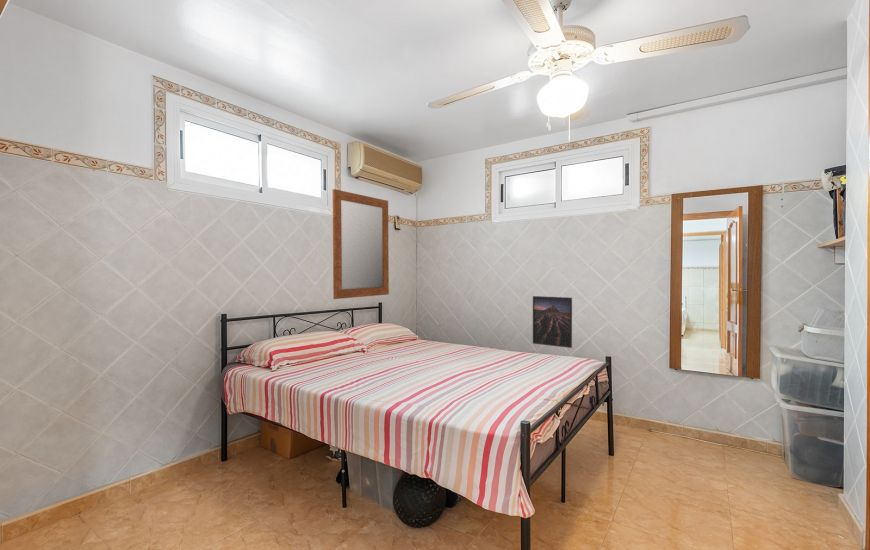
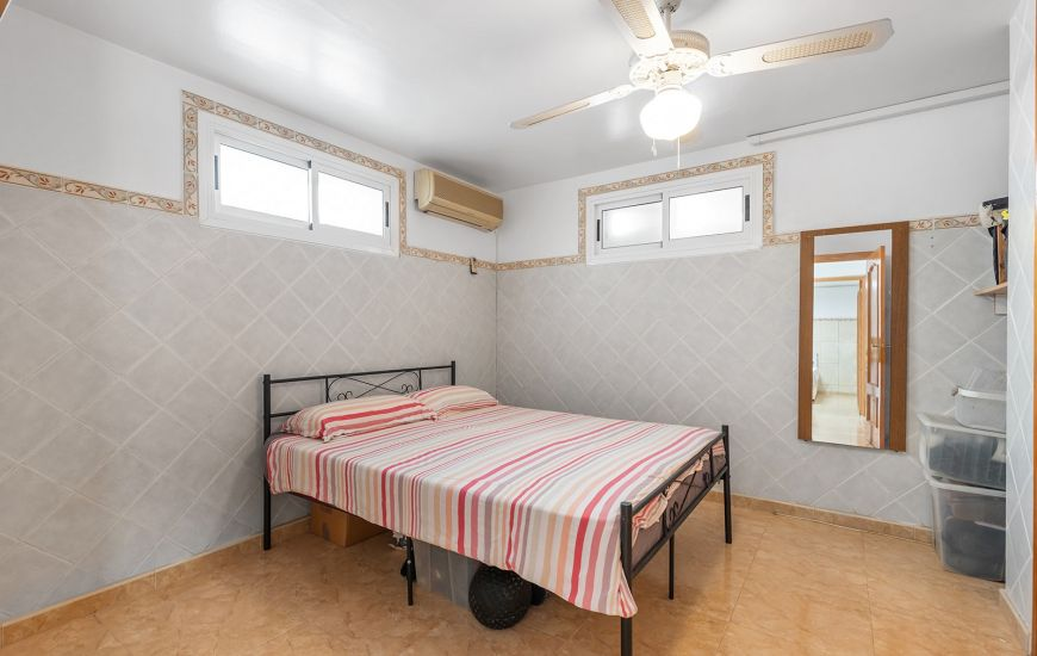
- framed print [532,295,573,349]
- mirror [332,188,390,300]
